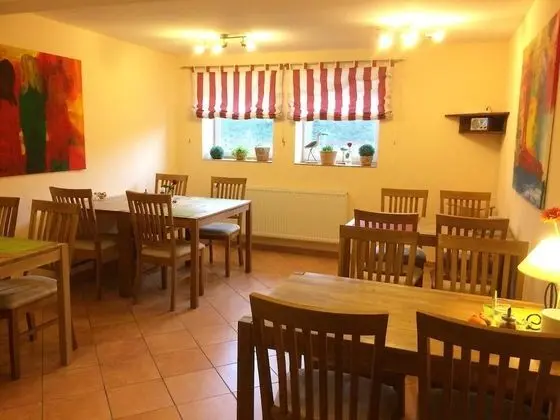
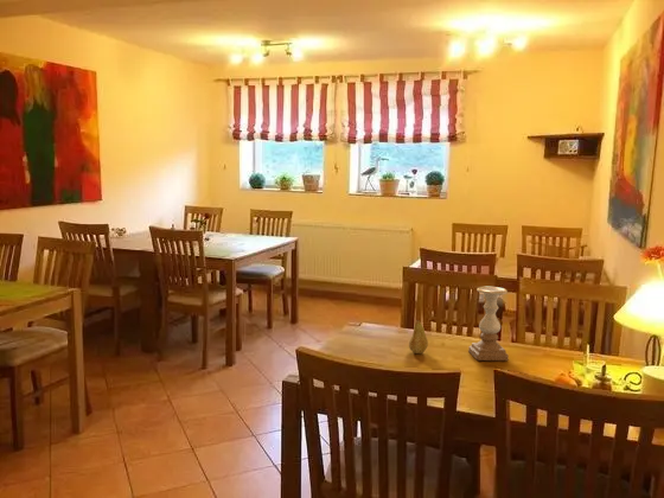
+ candle holder [467,286,510,362]
+ fruit [408,319,429,355]
